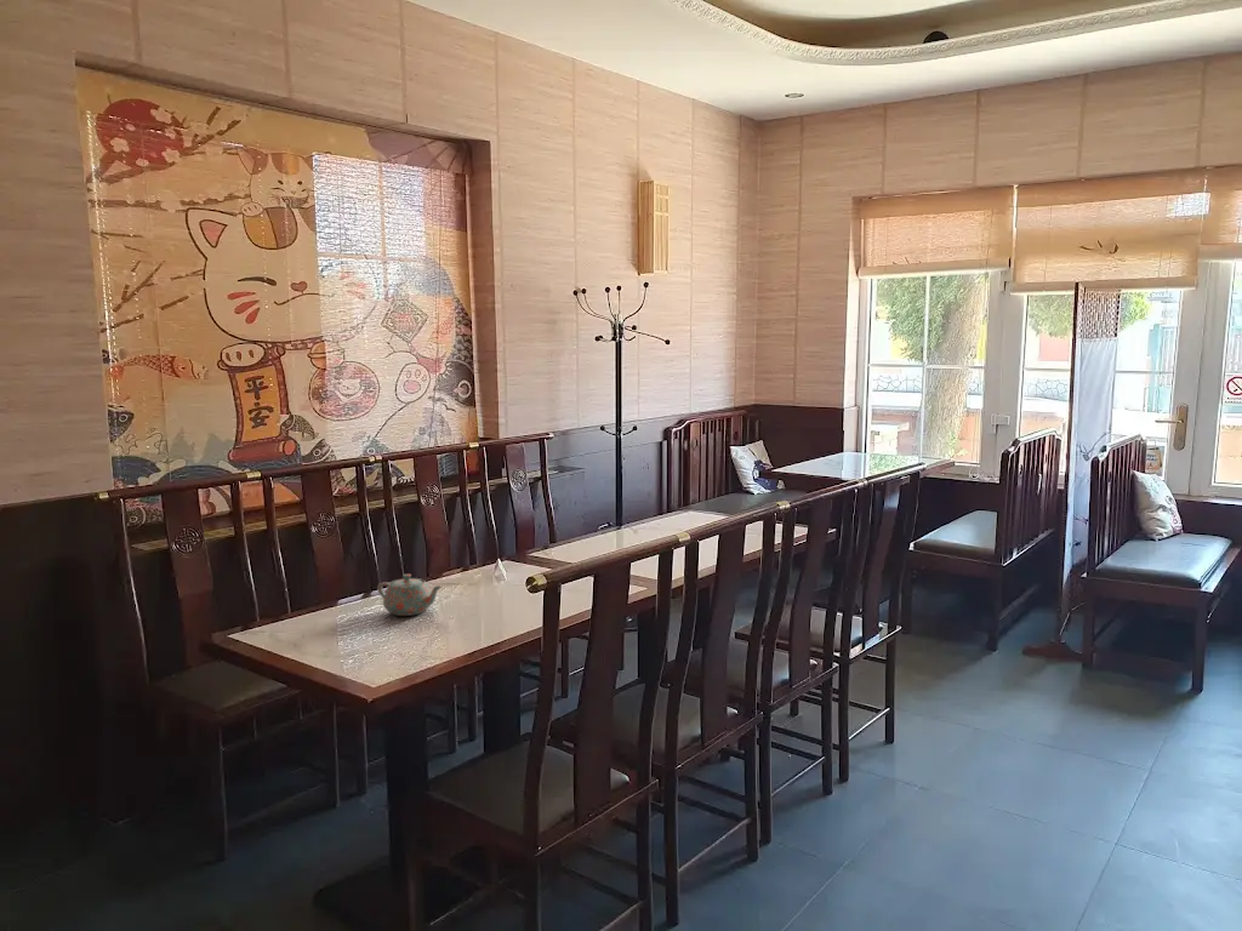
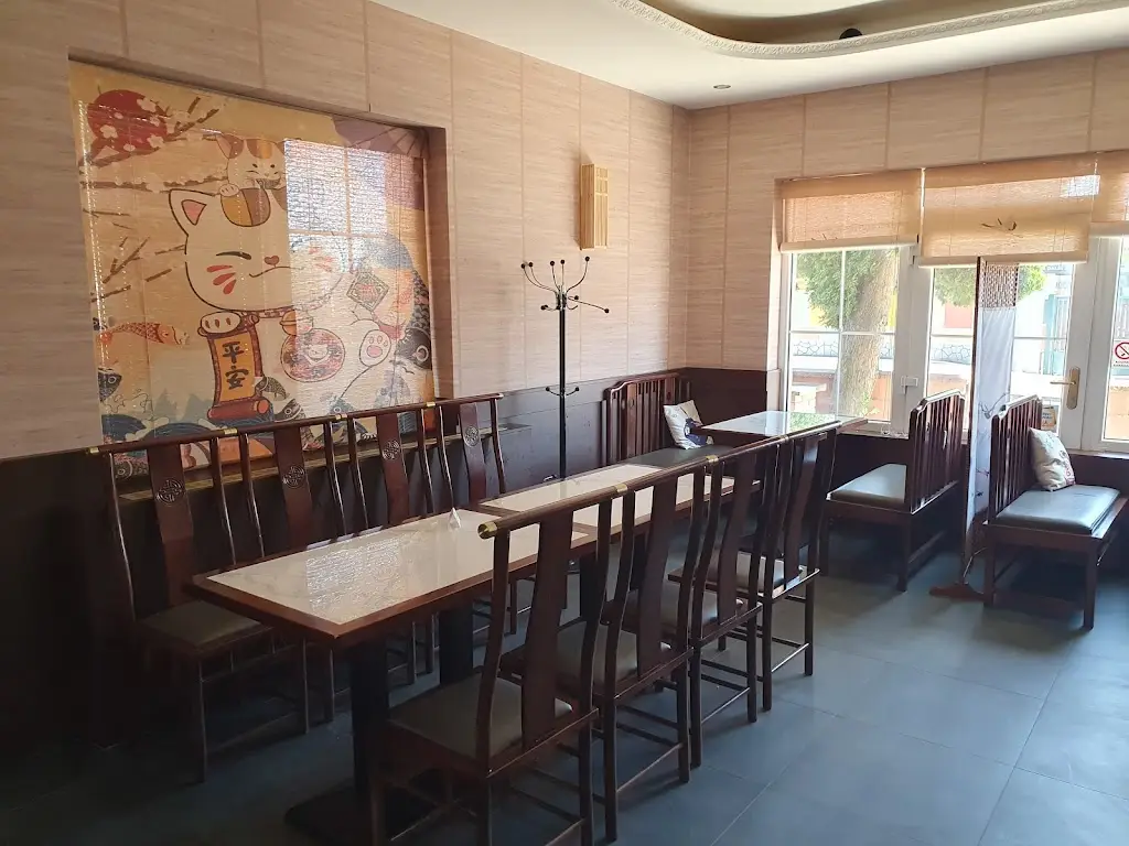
- teapot [376,573,443,617]
